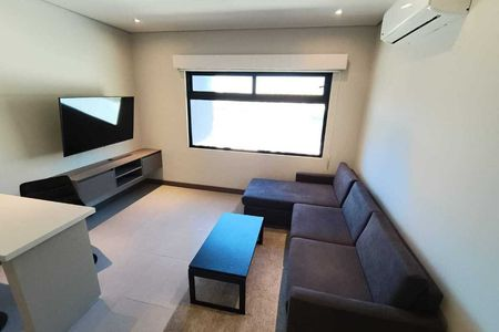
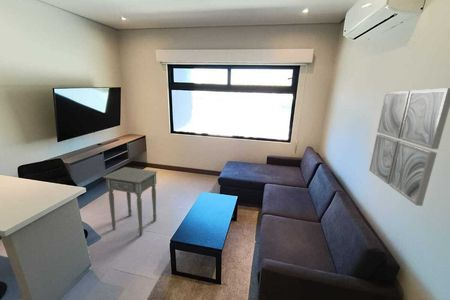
+ wall art [368,87,450,207]
+ side table [102,166,159,236]
